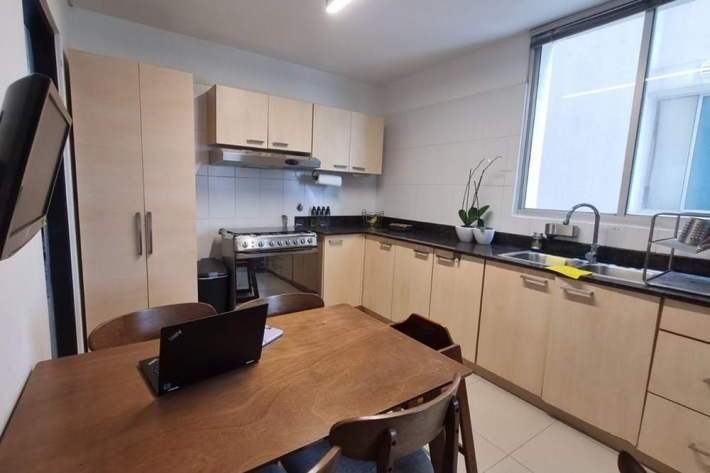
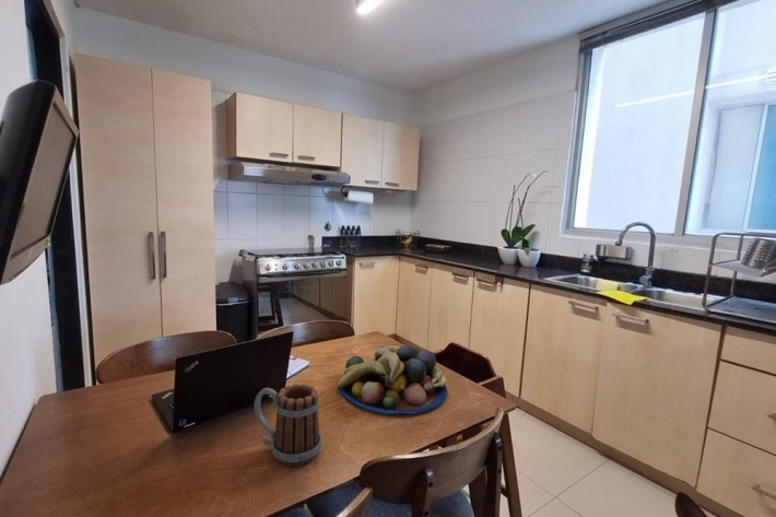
+ mug [254,383,322,467]
+ fruit bowl [336,344,448,414]
